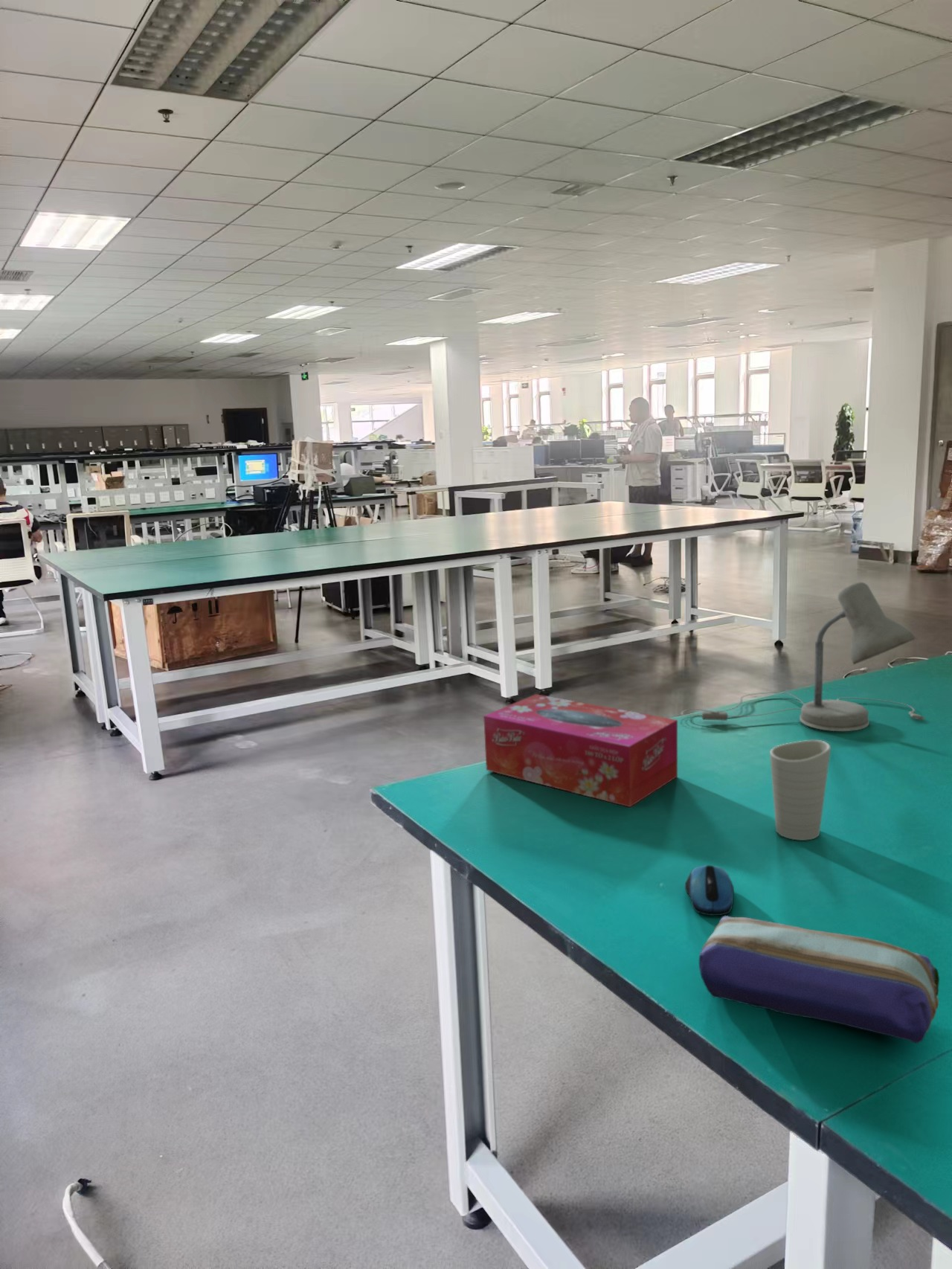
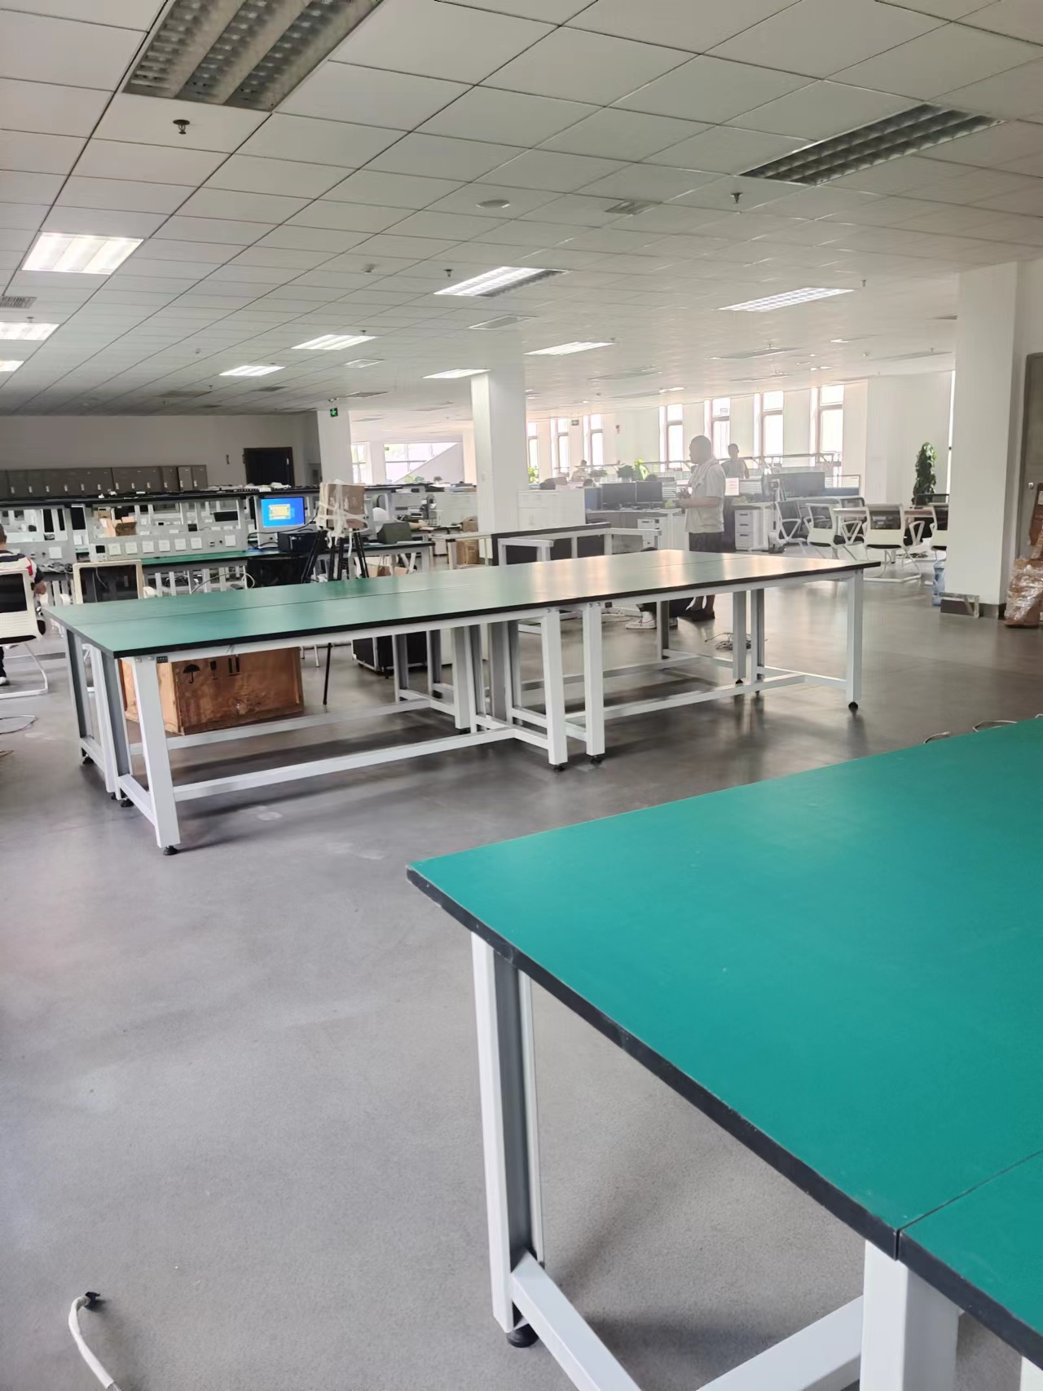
- computer mouse [684,864,735,916]
- desk lamp [681,581,925,732]
- cup [769,739,832,841]
- pencil case [698,915,940,1044]
- tissue box [483,693,678,808]
